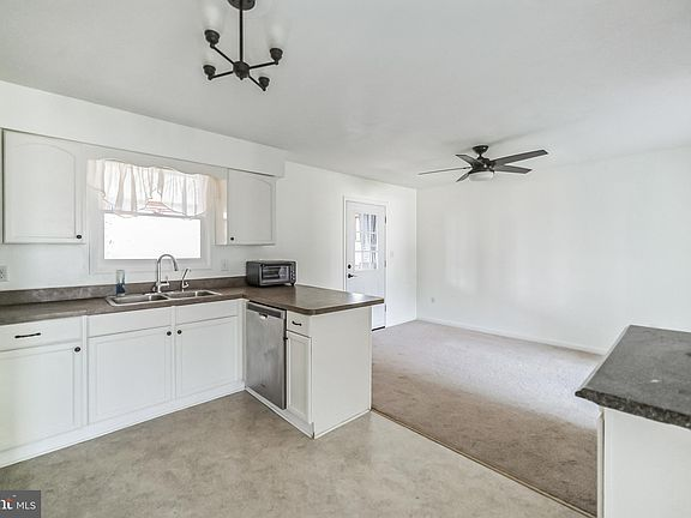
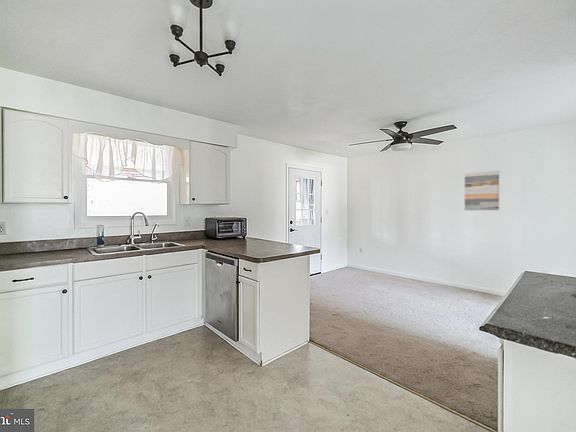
+ wall art [464,170,500,211]
